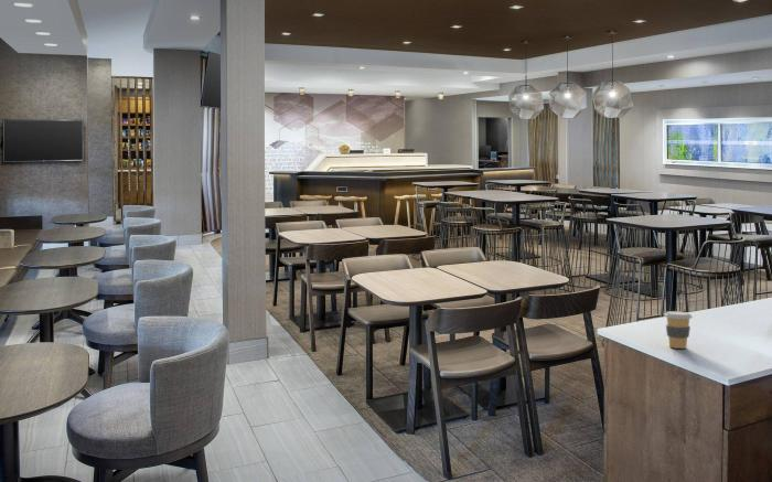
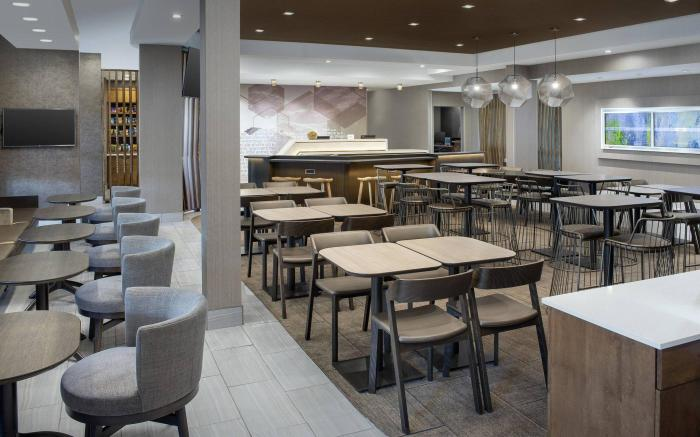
- coffee cup [663,310,694,350]
